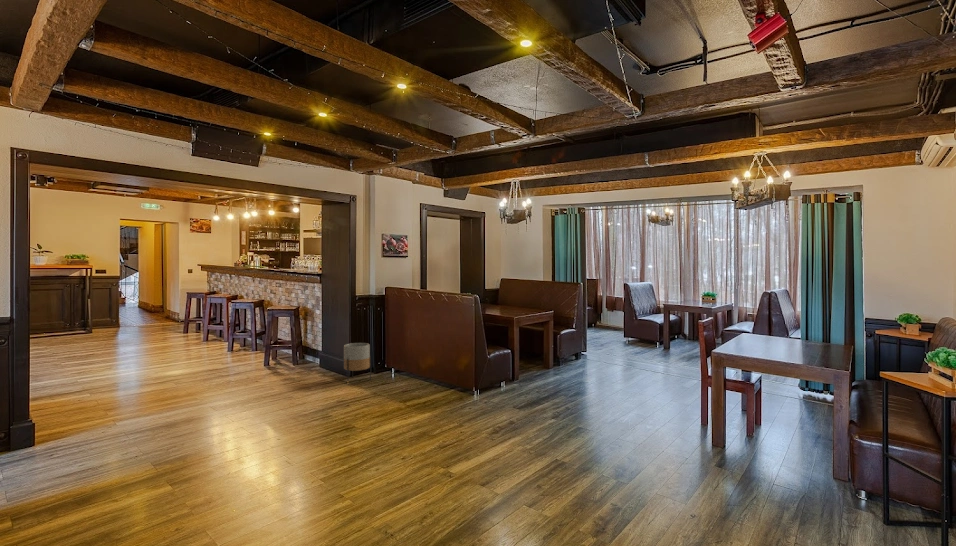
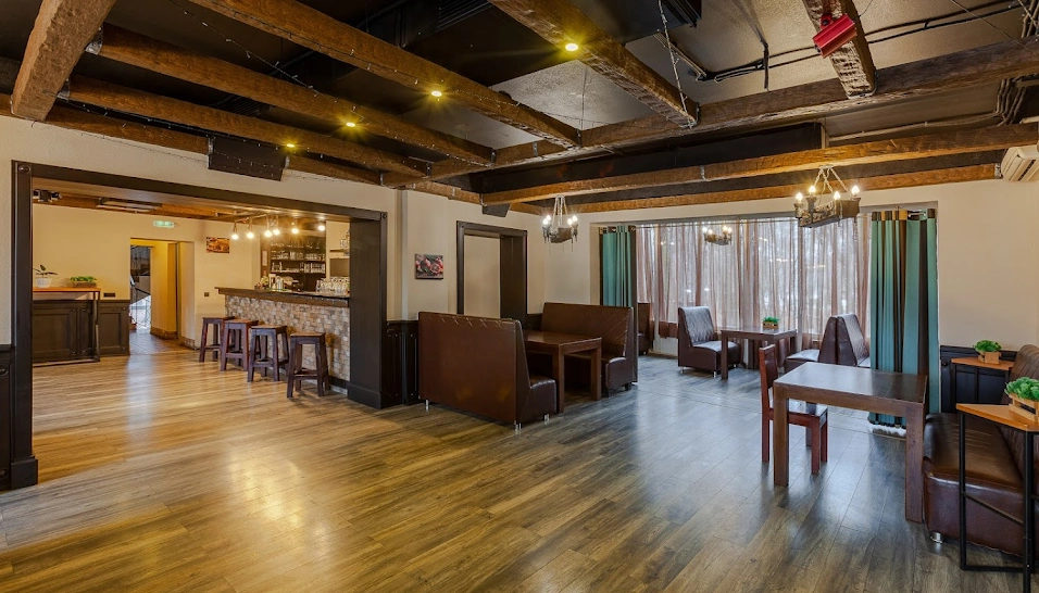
- planter [343,342,372,381]
